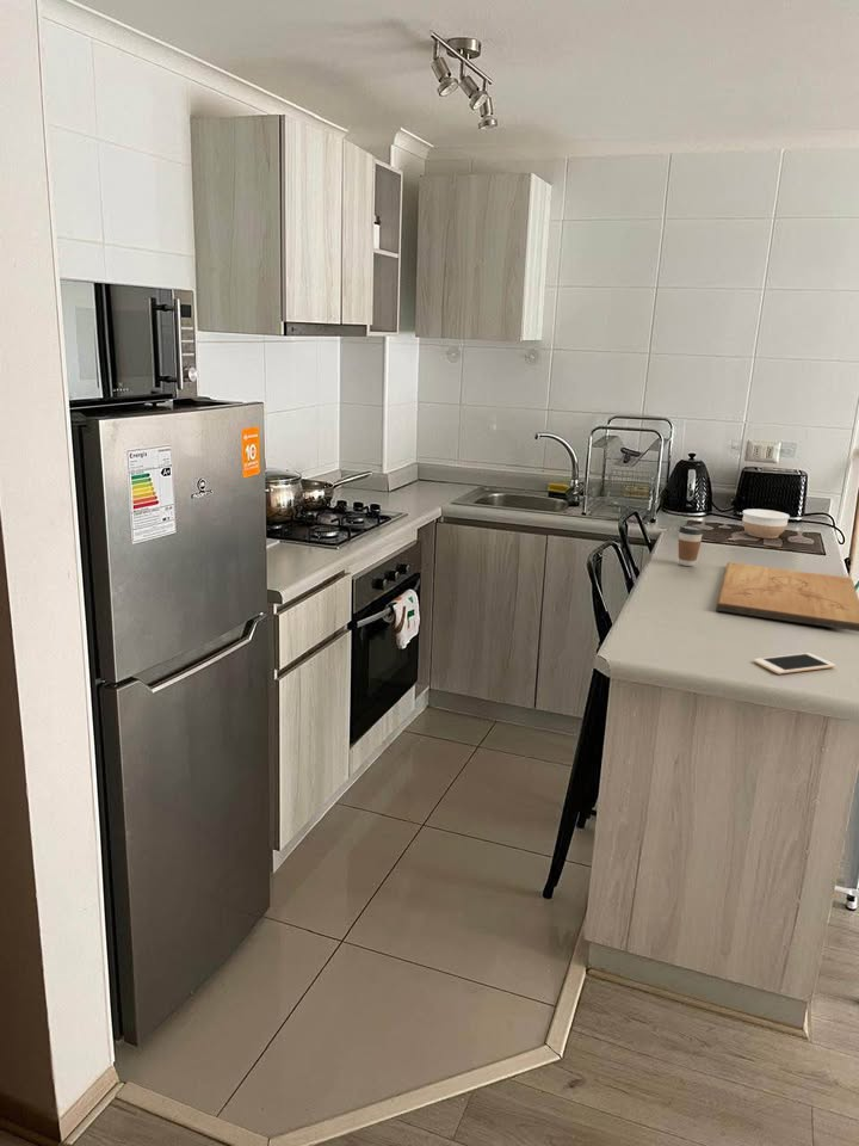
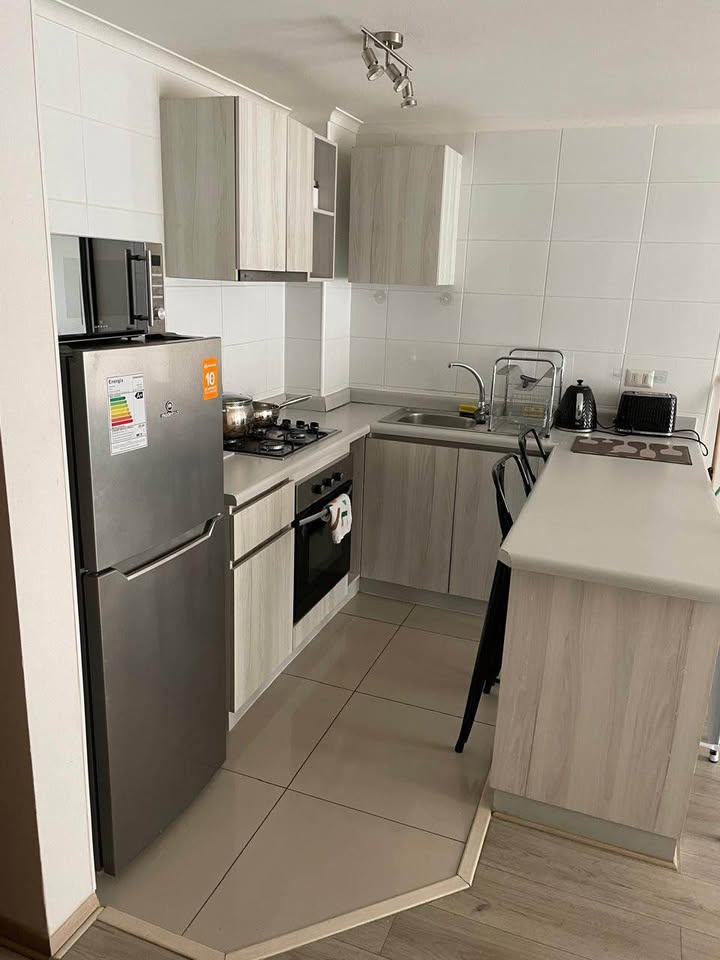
- bowl [741,509,791,540]
- coffee cup [678,524,704,567]
- cutting board [715,561,859,633]
- cell phone [753,652,836,676]
